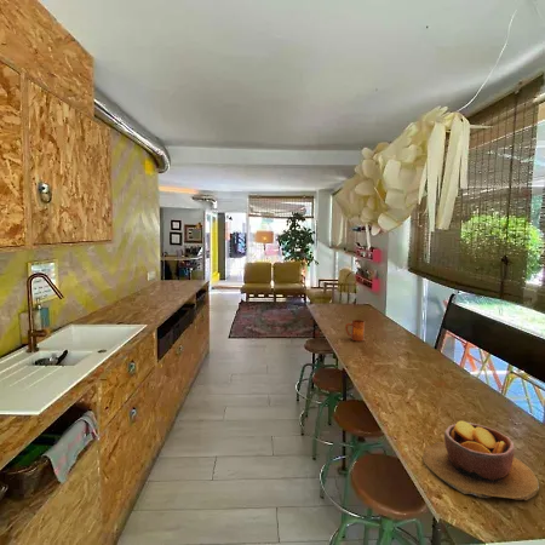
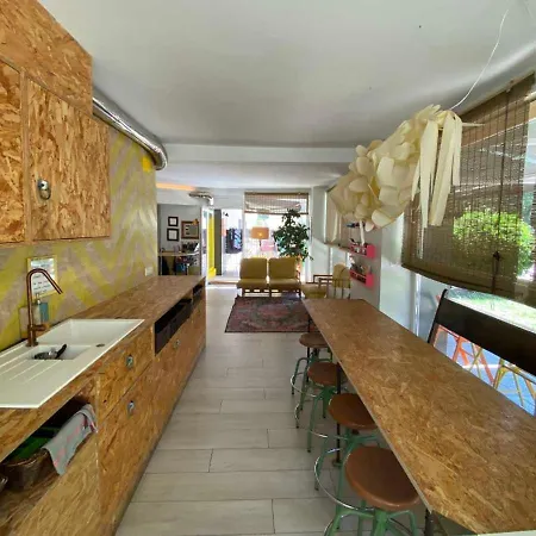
- mug [344,319,366,343]
- bowl [421,420,540,501]
